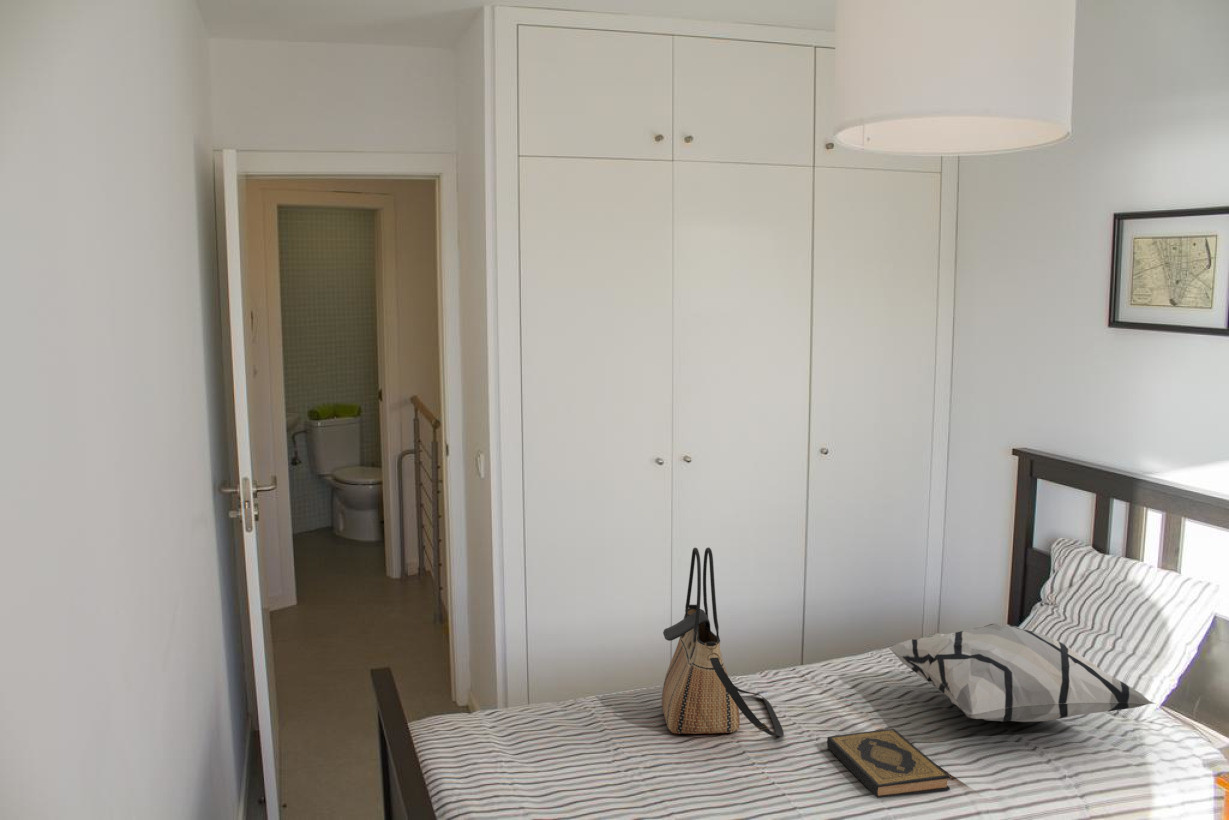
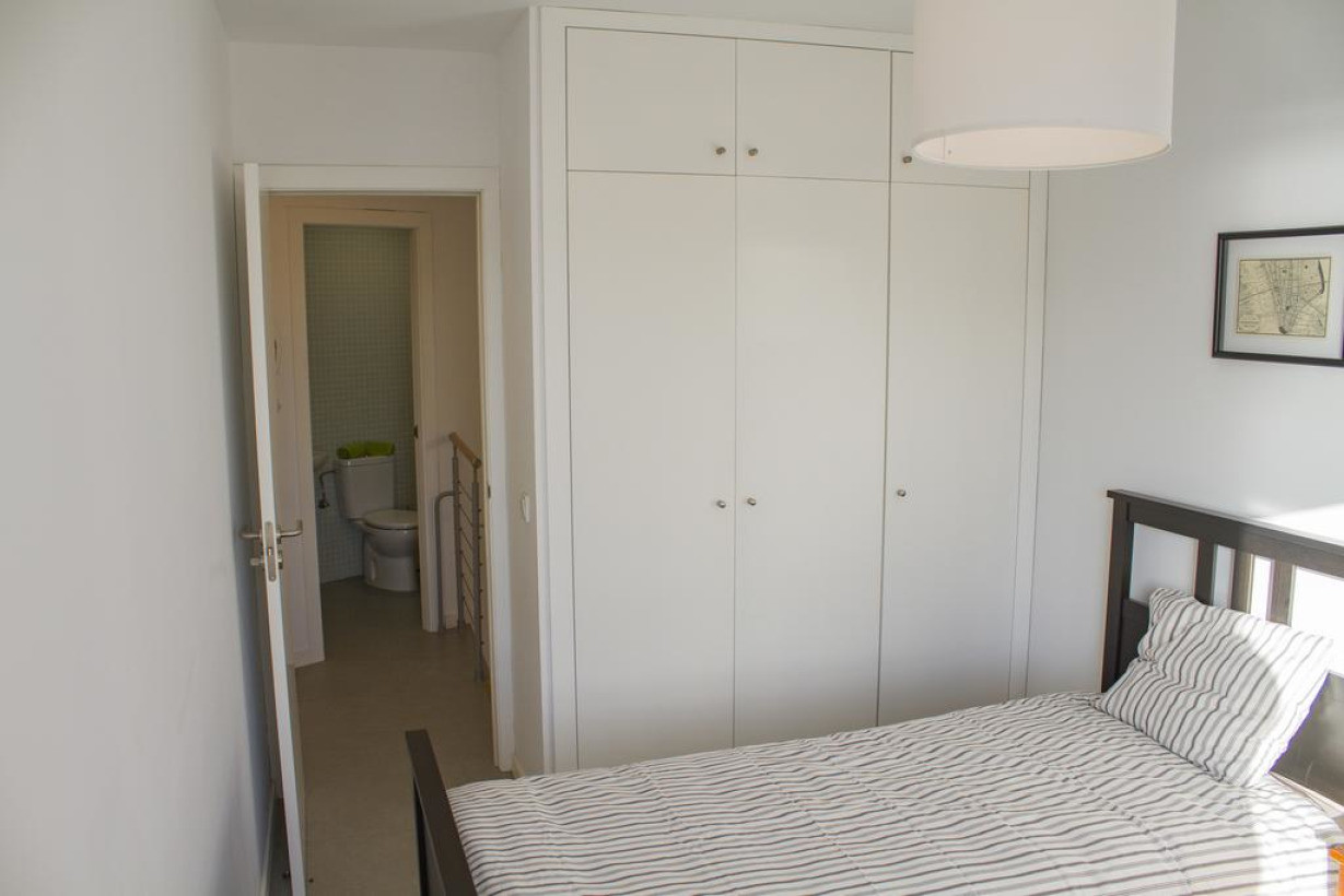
- decorative pillow [888,623,1157,723]
- hardback book [826,728,951,799]
- tote bag [661,546,785,737]
